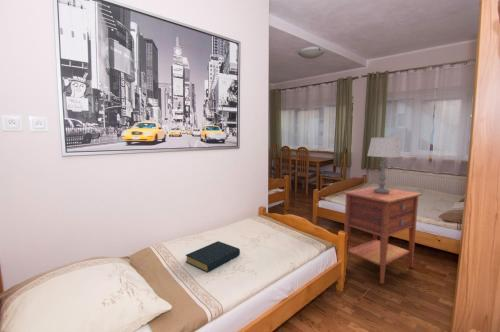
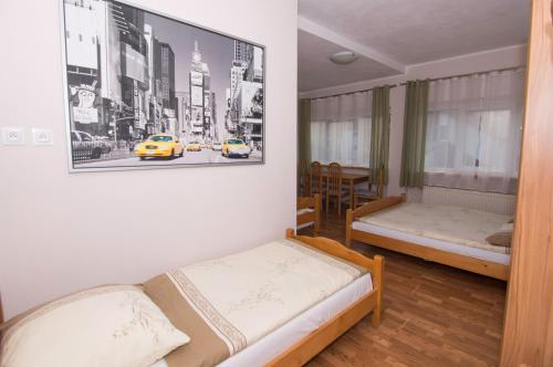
- nightstand [341,186,423,285]
- hardback book [185,240,241,273]
- table lamp [366,137,402,194]
